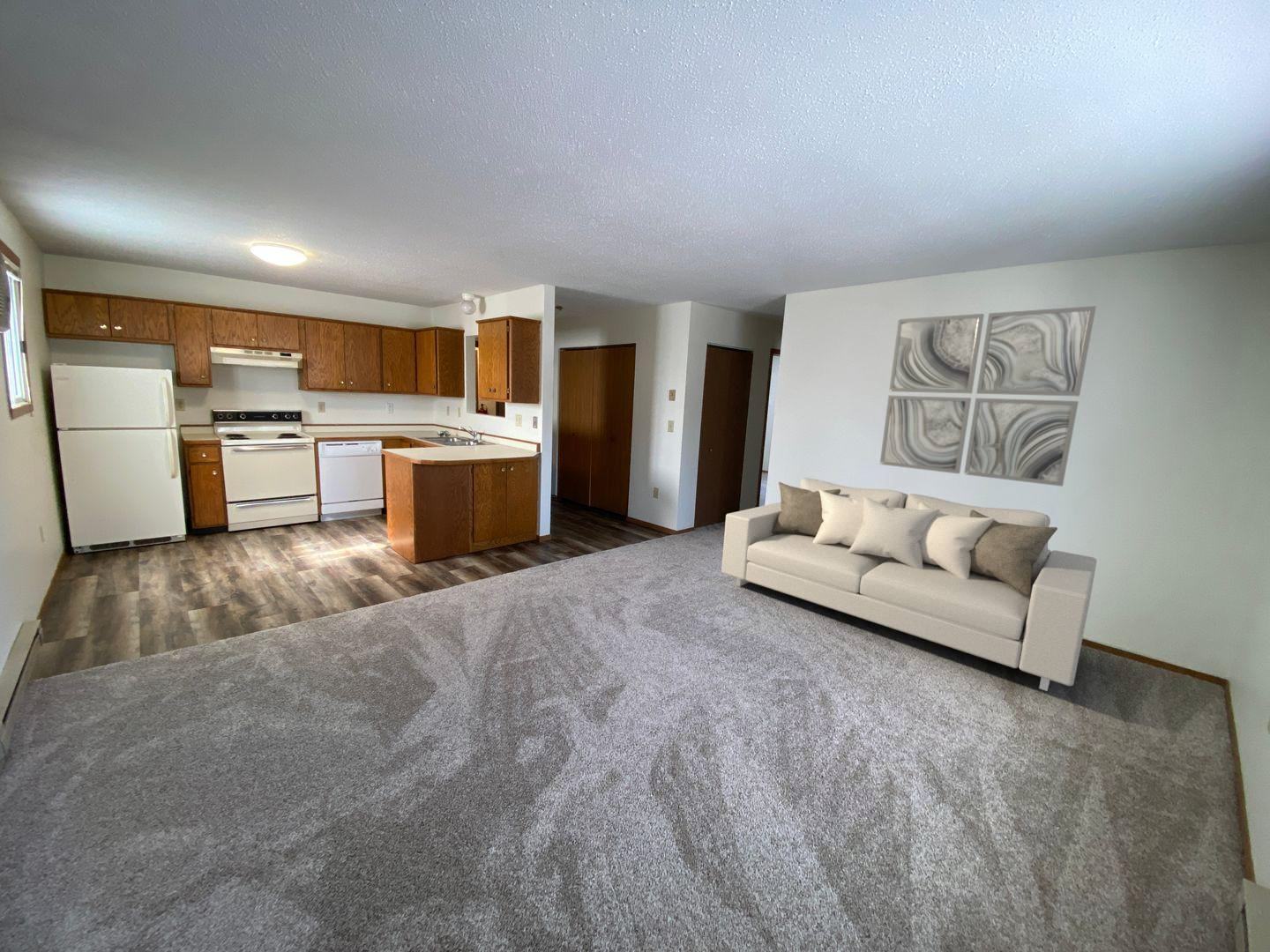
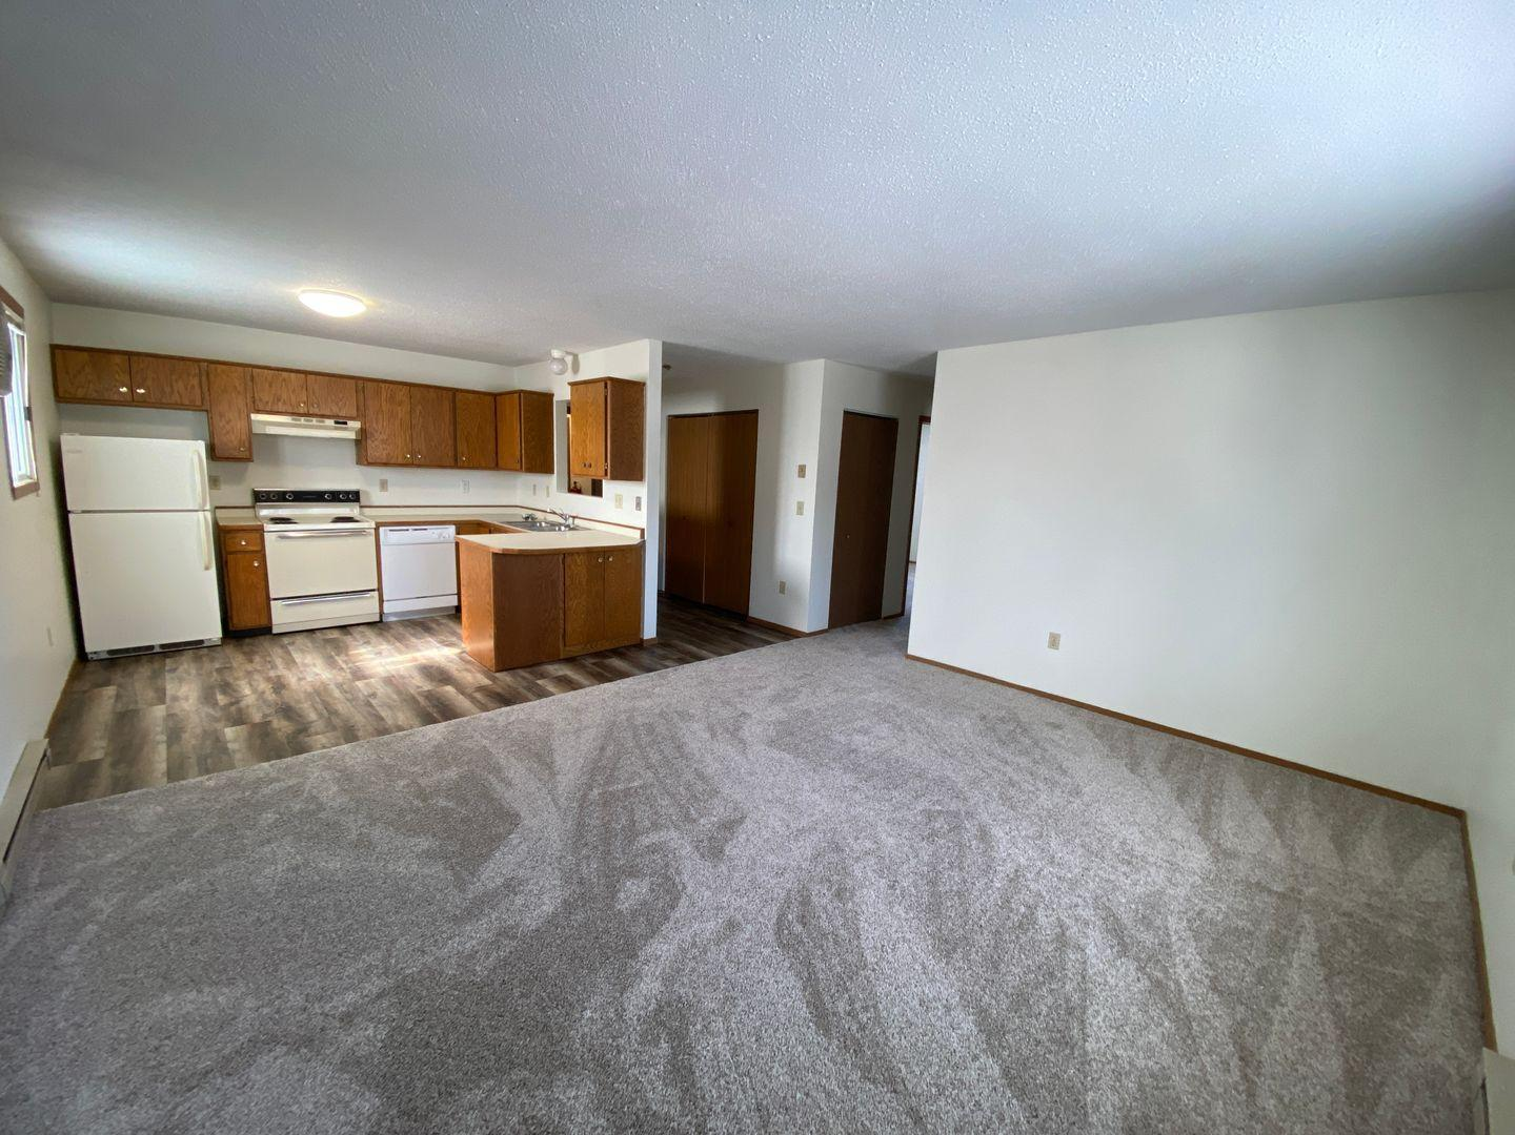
- wall art [879,305,1097,487]
- sofa [721,477,1098,692]
